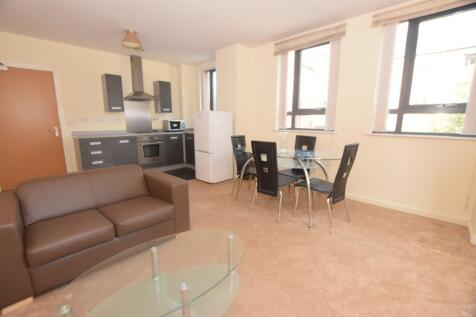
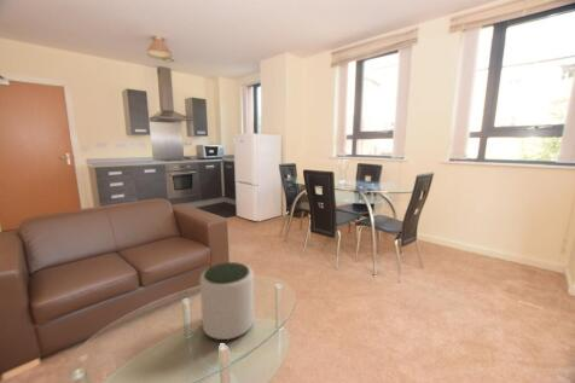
+ plant pot [199,261,255,341]
